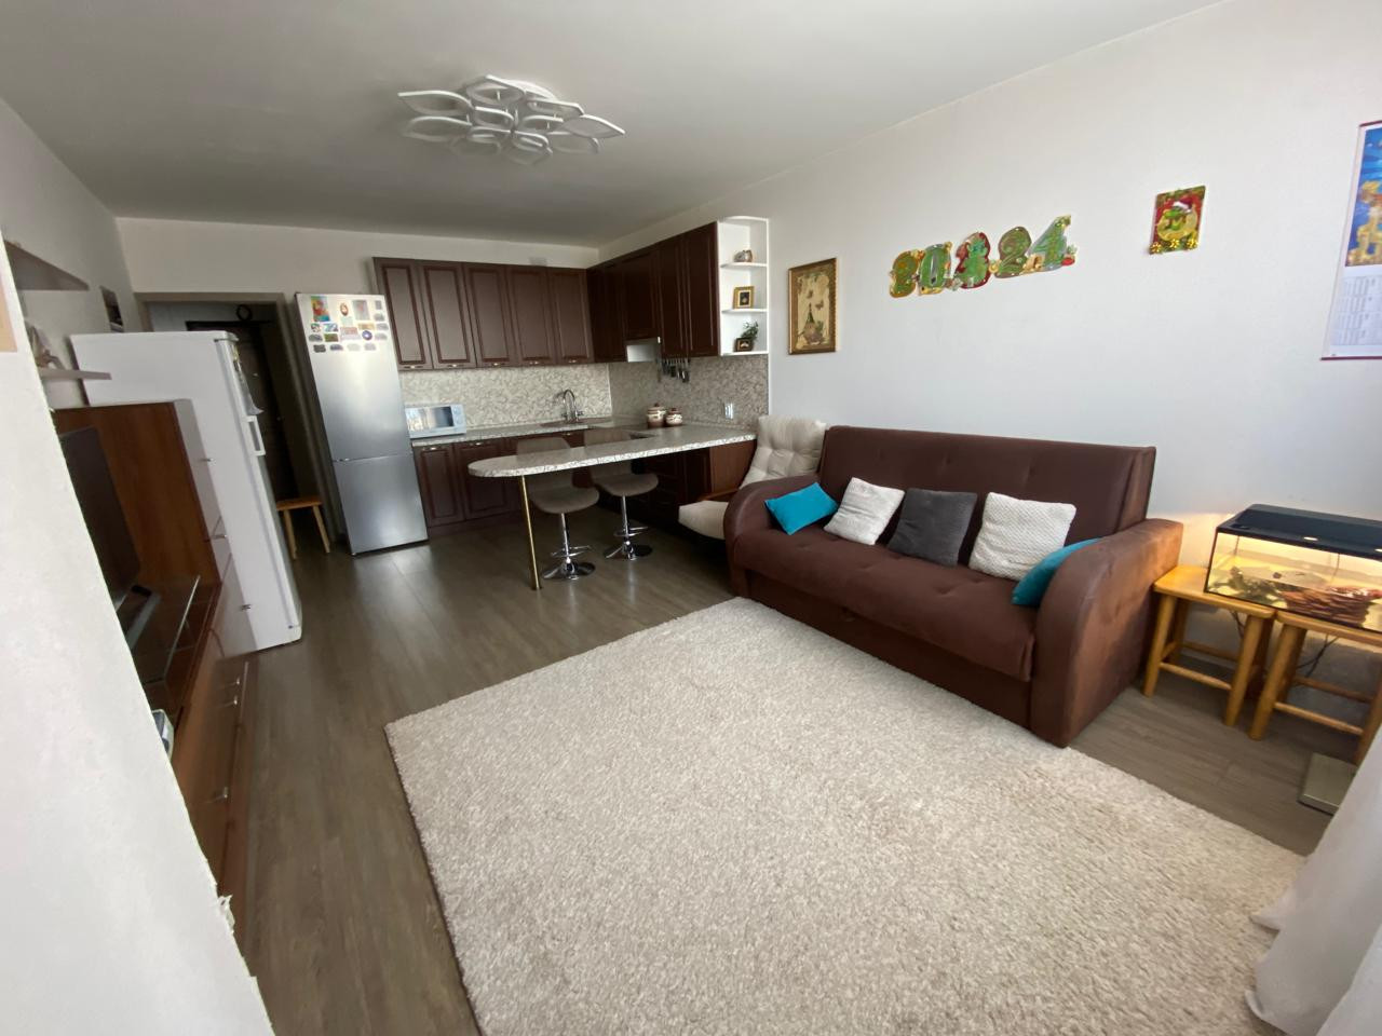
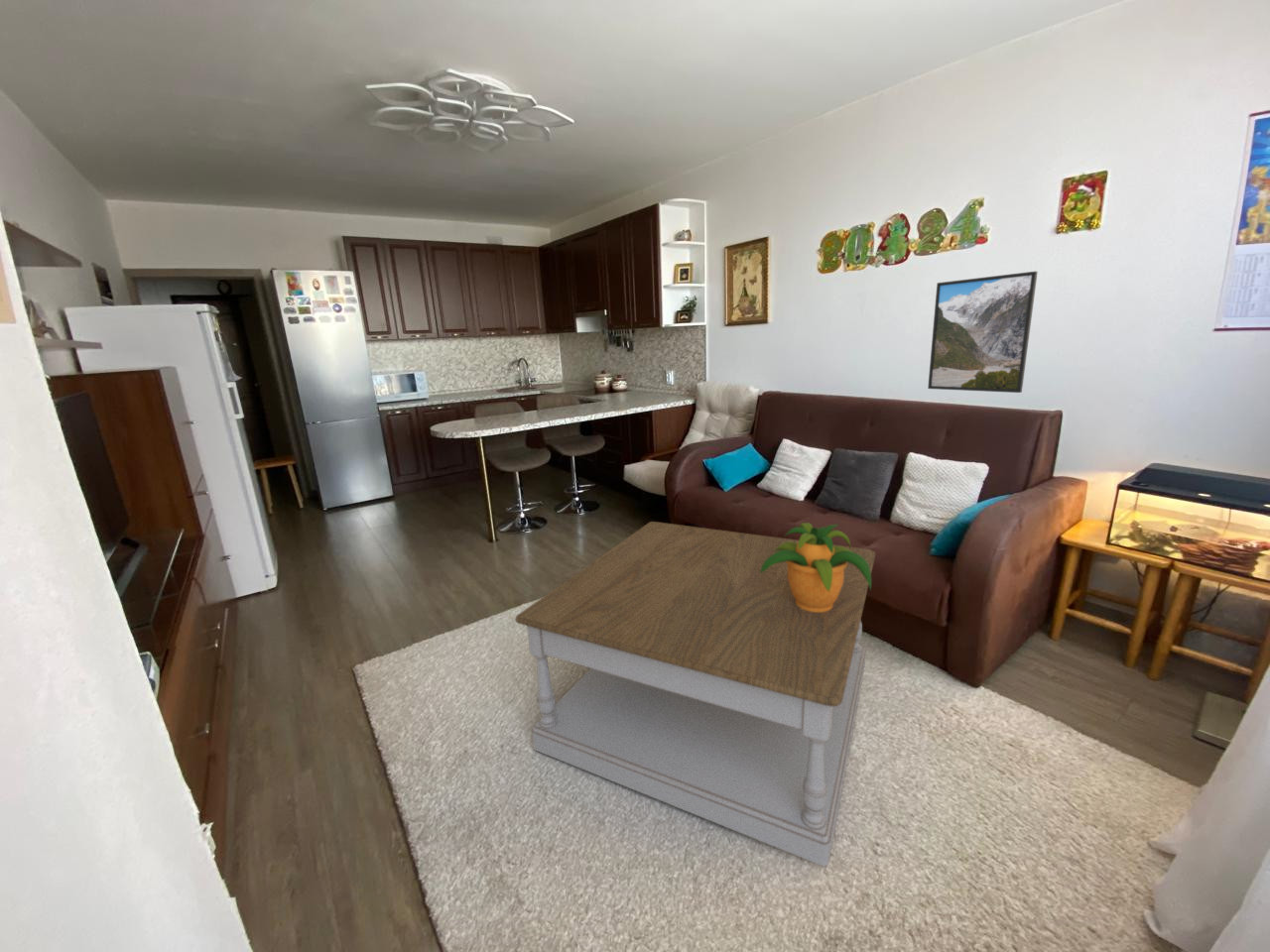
+ coffee table [514,521,876,868]
+ potted plant [761,522,872,612]
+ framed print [927,271,1039,394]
